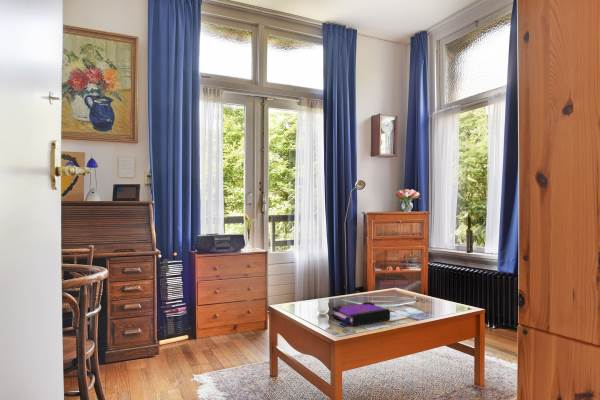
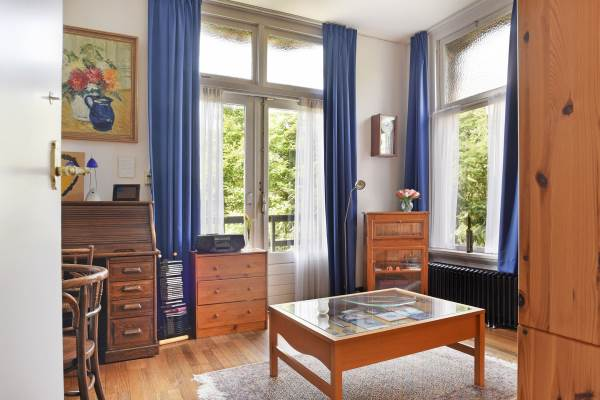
- board game [331,301,391,327]
